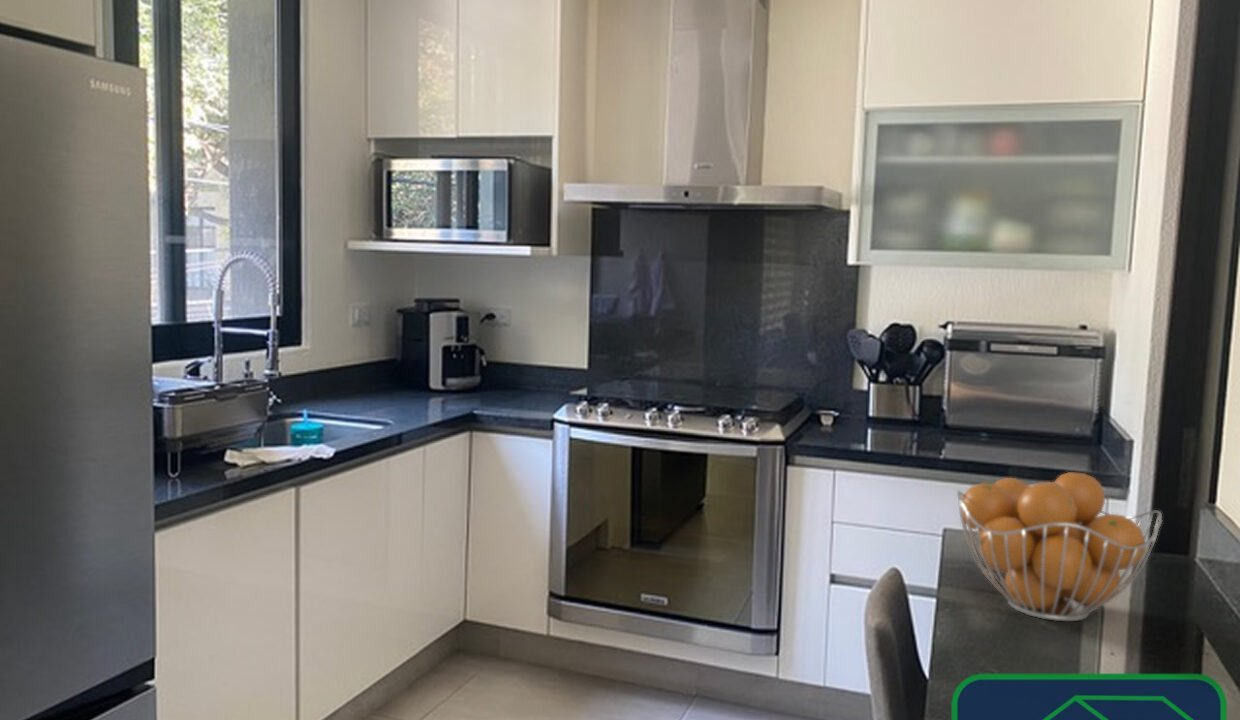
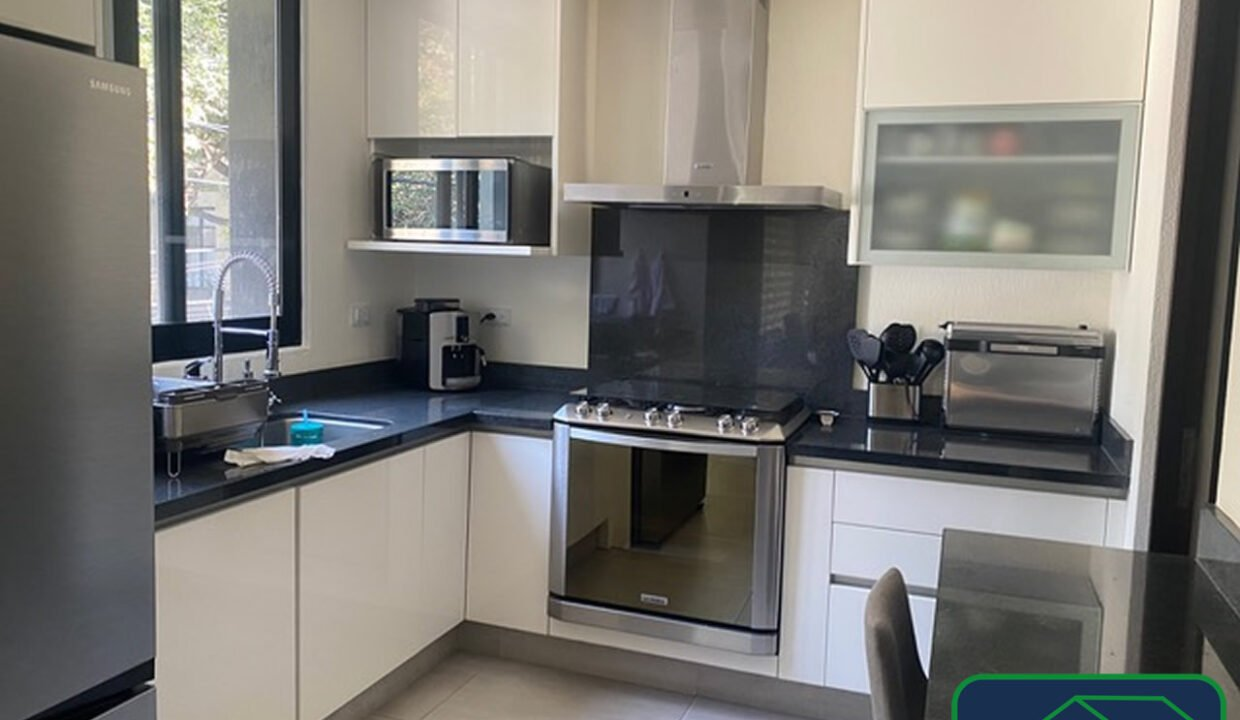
- fruit basket [956,471,1163,622]
